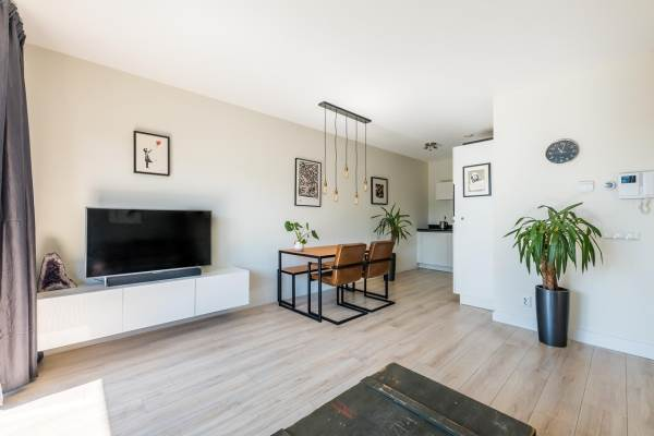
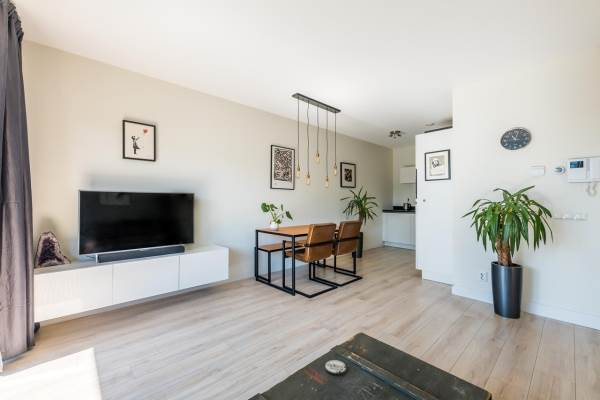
+ coaster [324,359,347,377]
